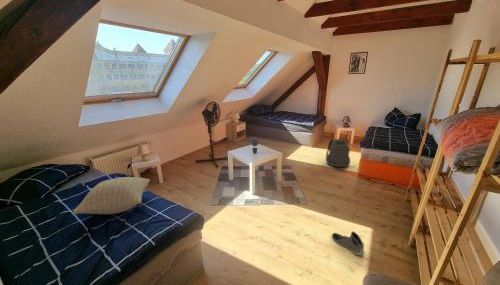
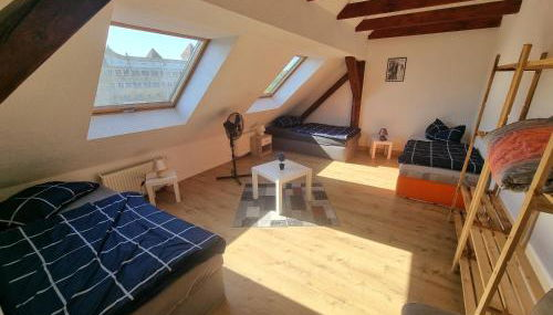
- backpack [325,138,351,168]
- pillow [72,176,151,215]
- sneaker [331,231,365,257]
